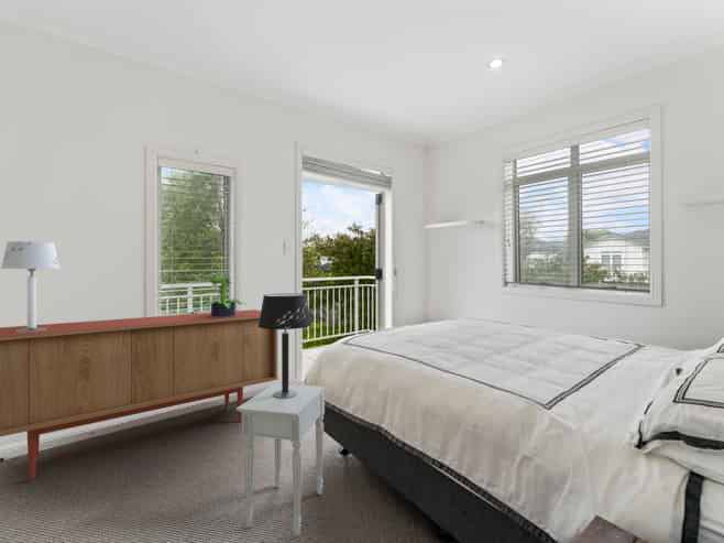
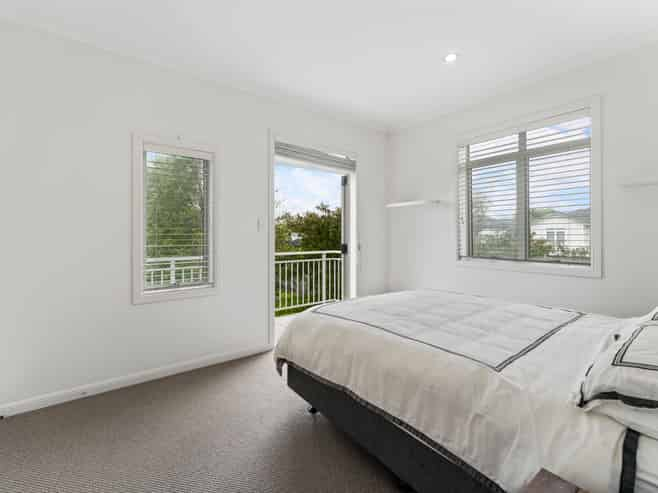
- nightstand [235,382,327,536]
- potted plant [200,271,248,317]
- table lamp [0,240,61,333]
- table lamp [259,293,312,399]
- sideboard [0,308,278,480]
